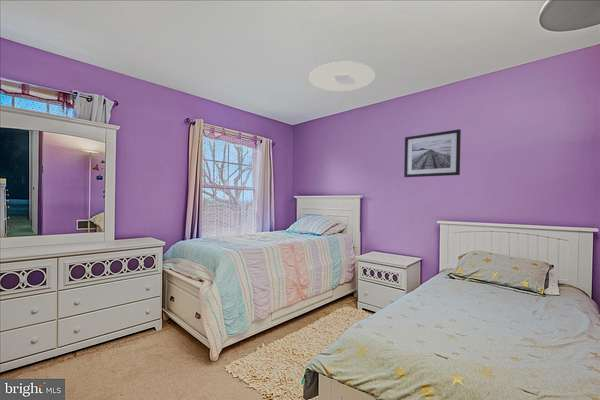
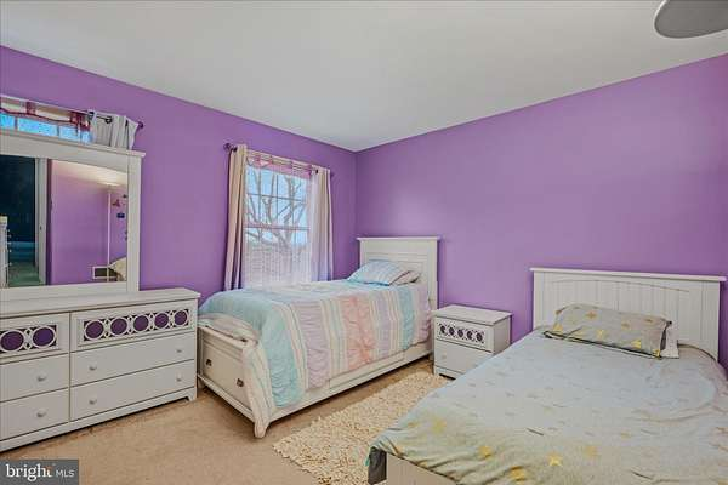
- ceiling light [308,61,376,92]
- wall art [403,128,462,178]
